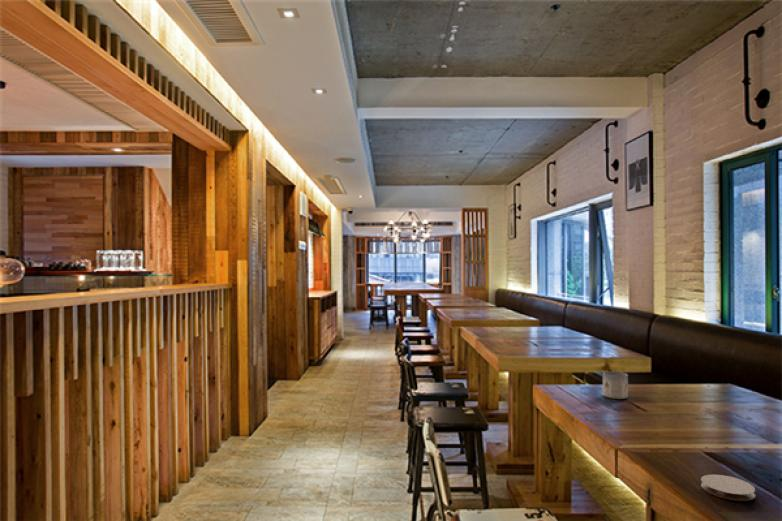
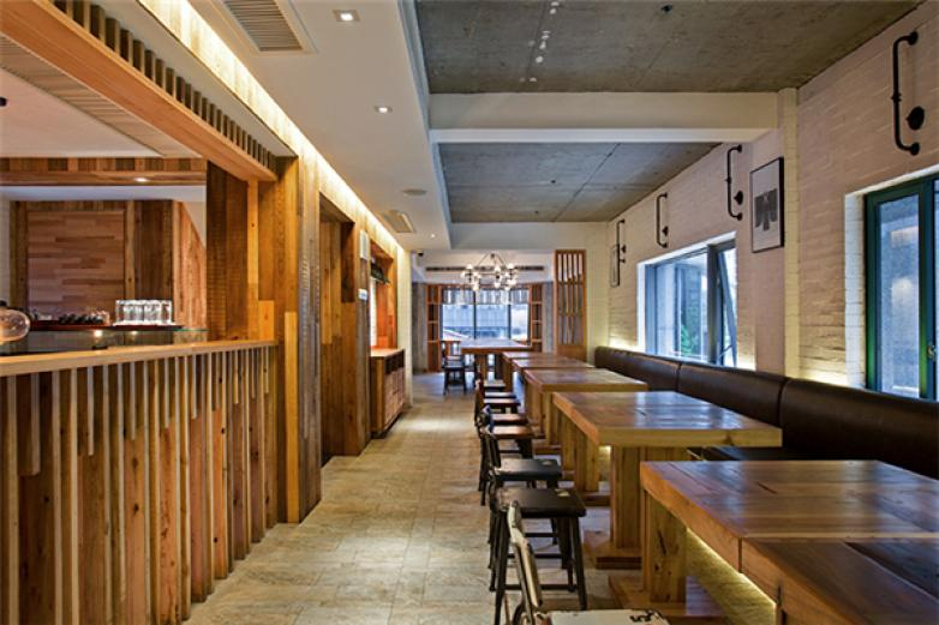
- mug [602,370,629,400]
- coaster [700,474,756,502]
